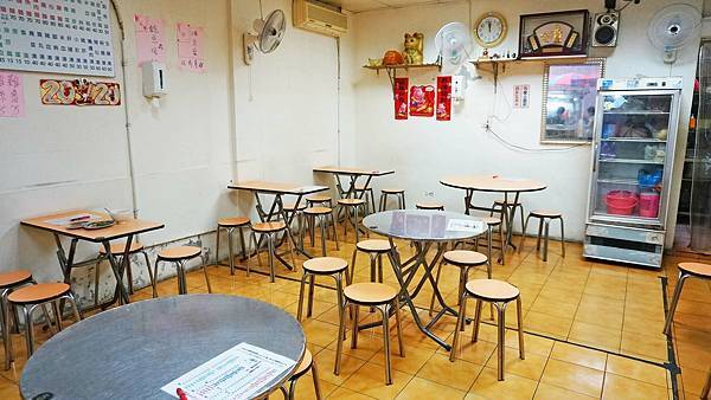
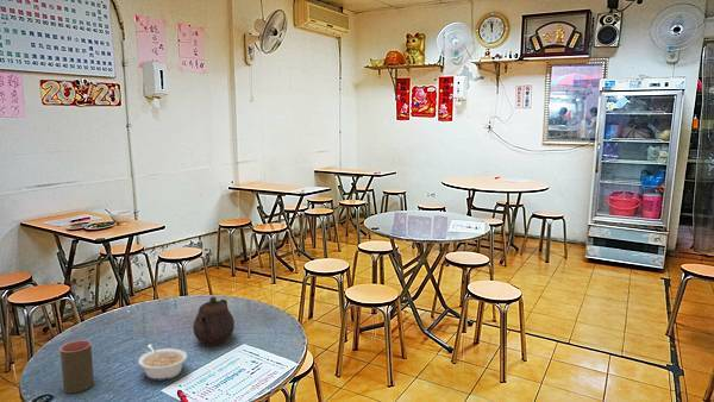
+ teapot [193,296,236,347]
+ cup [60,339,95,394]
+ legume [137,343,188,381]
